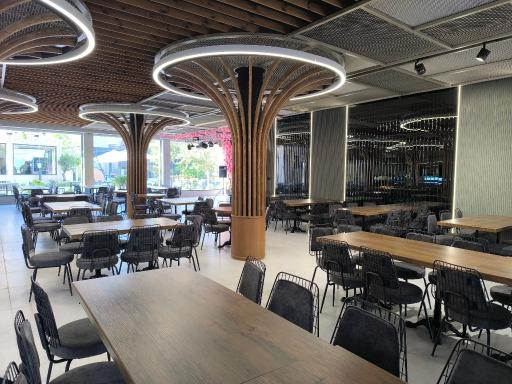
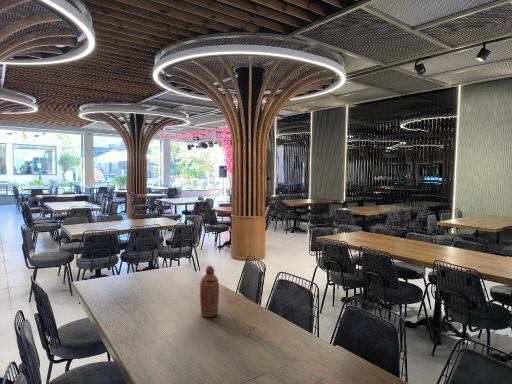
+ bottle [199,264,220,318]
